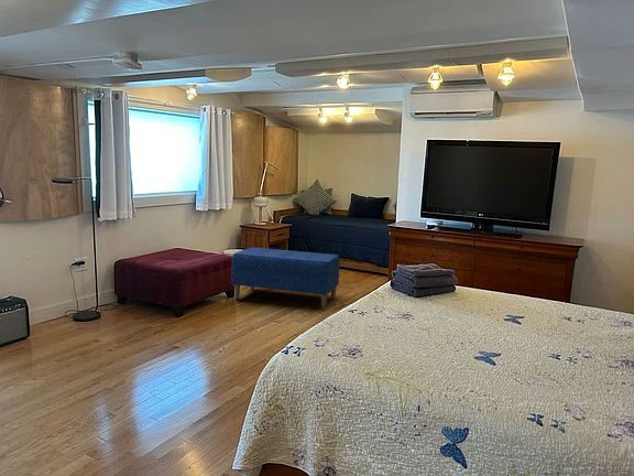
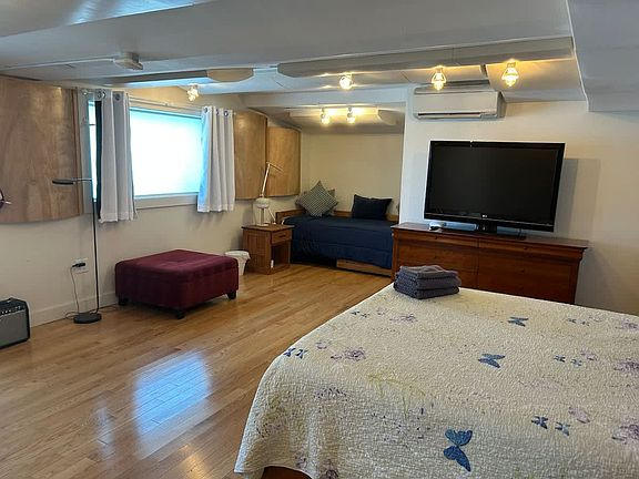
- bench [231,247,341,311]
